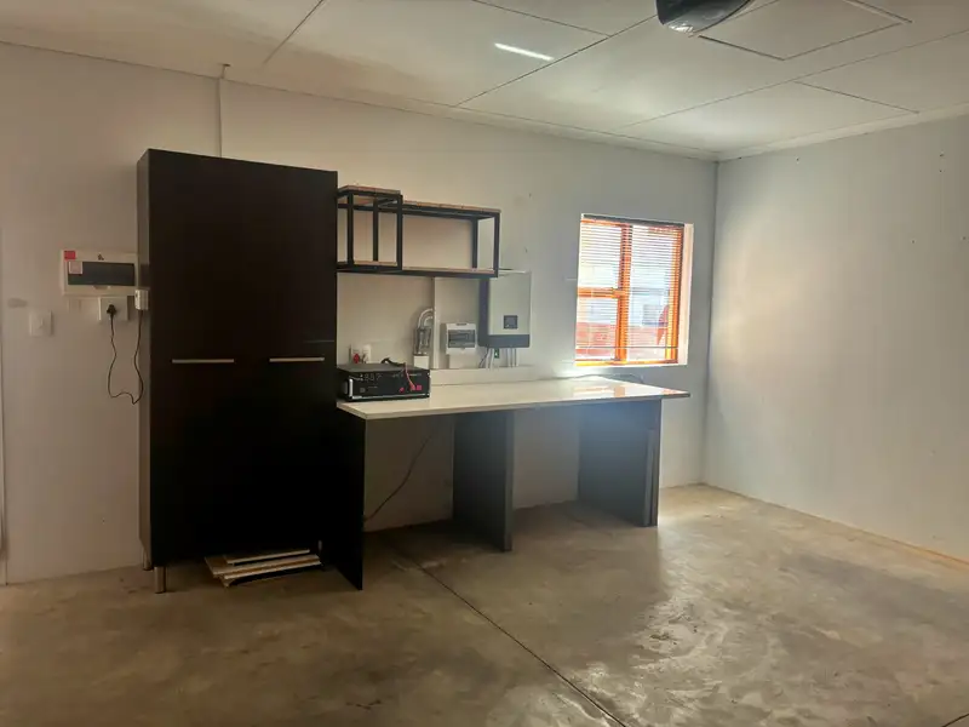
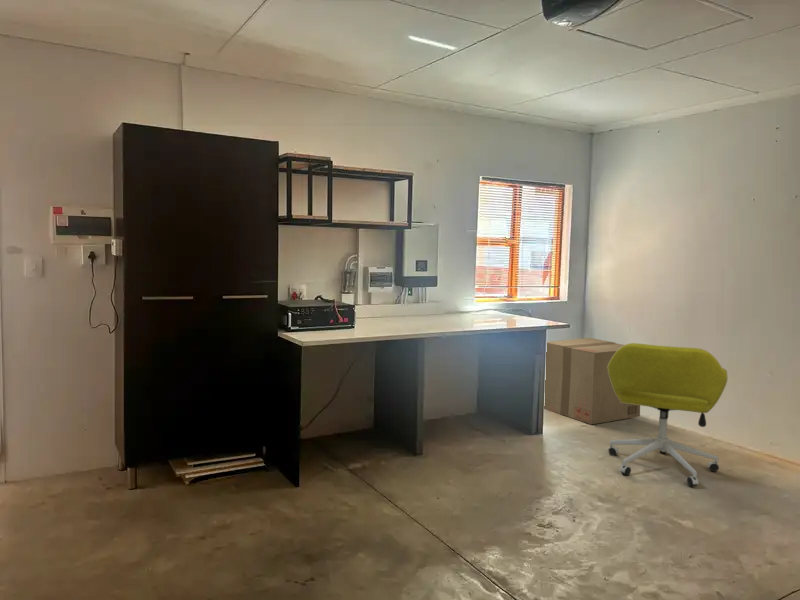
+ cardboard box [543,337,641,425]
+ office chair [607,342,728,487]
